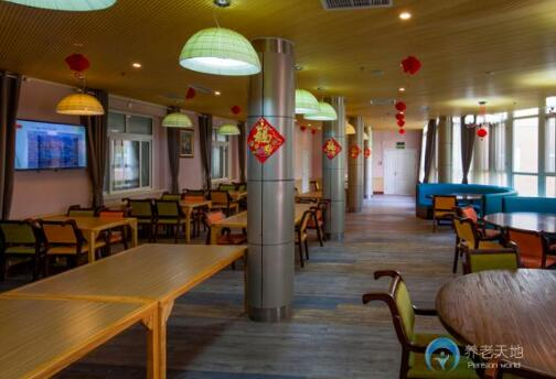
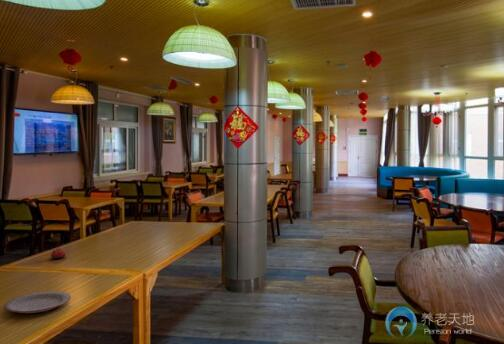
+ flower [49,235,67,260]
+ plate [3,291,72,314]
